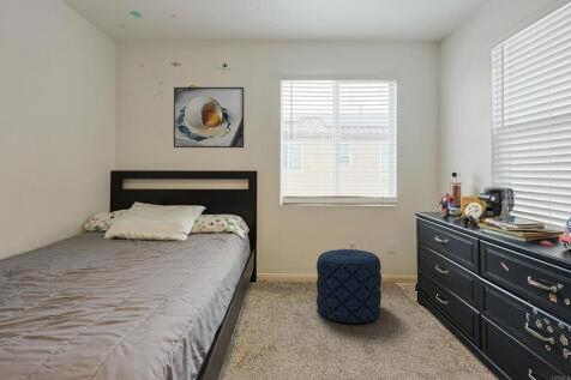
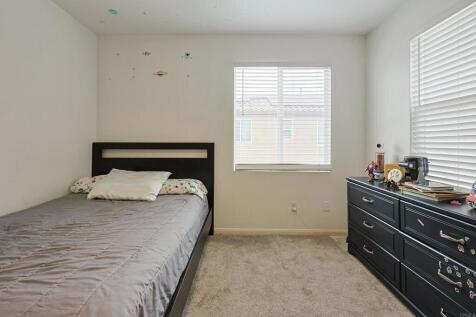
- pouf [315,248,383,325]
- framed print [173,86,246,149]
